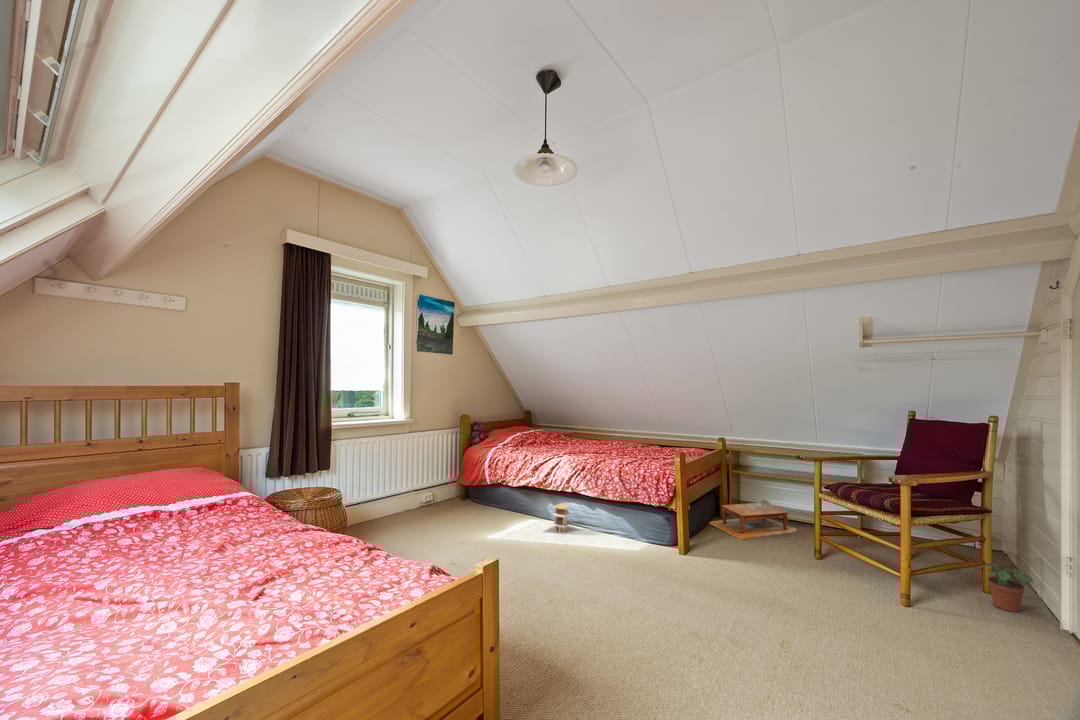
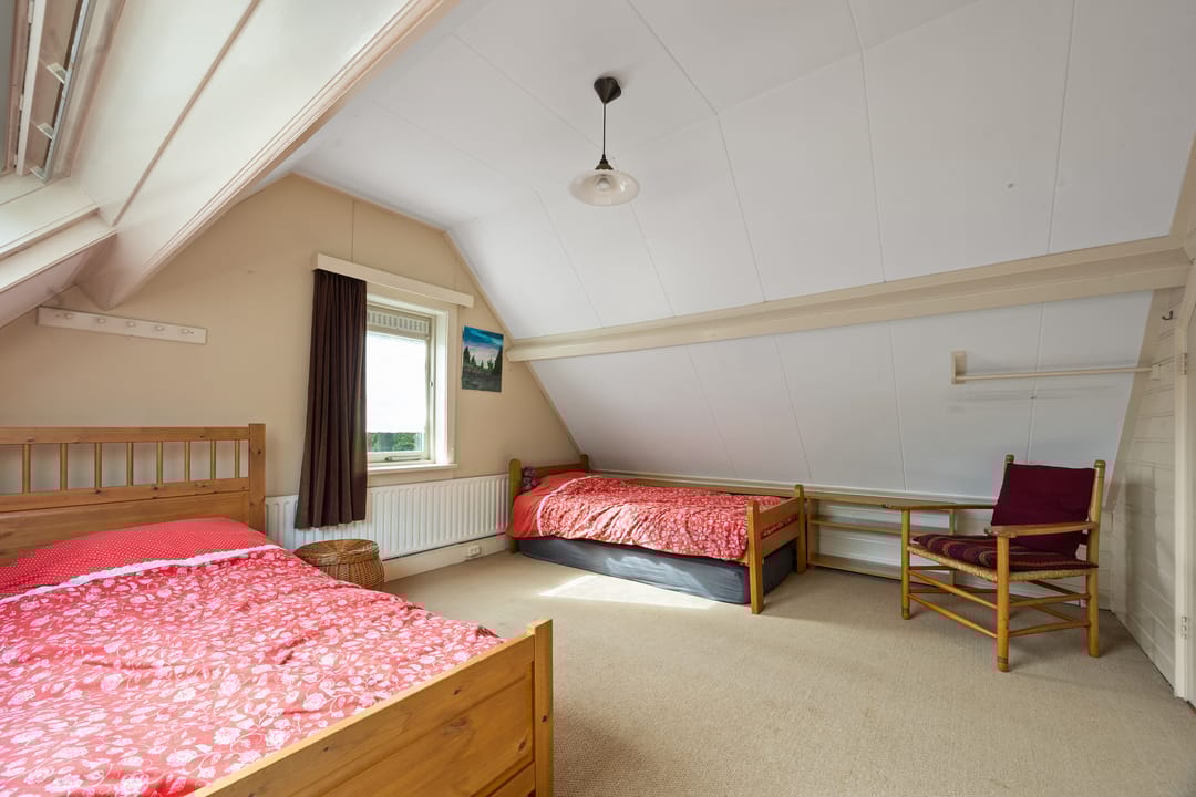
- toy house [542,502,583,535]
- potted plant [976,562,1034,613]
- footstool [709,499,798,541]
